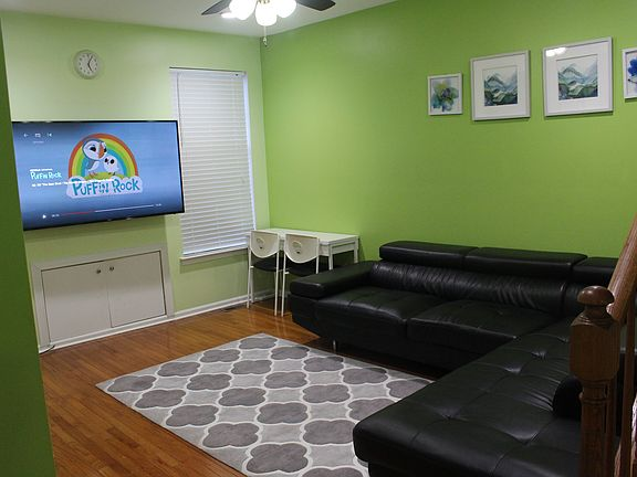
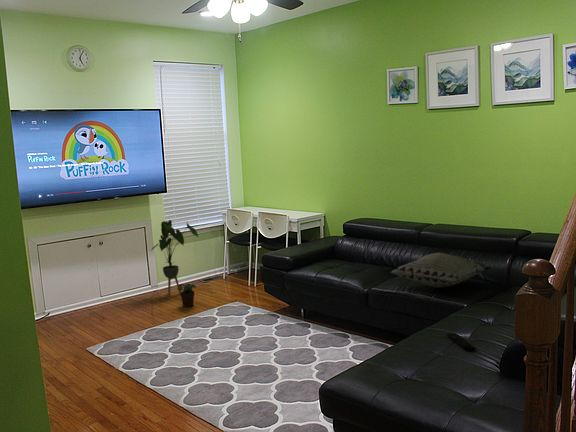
+ remote control [445,332,476,352]
+ potted plant [177,282,197,308]
+ decorative pillow [390,252,492,289]
+ house plant [150,219,200,297]
